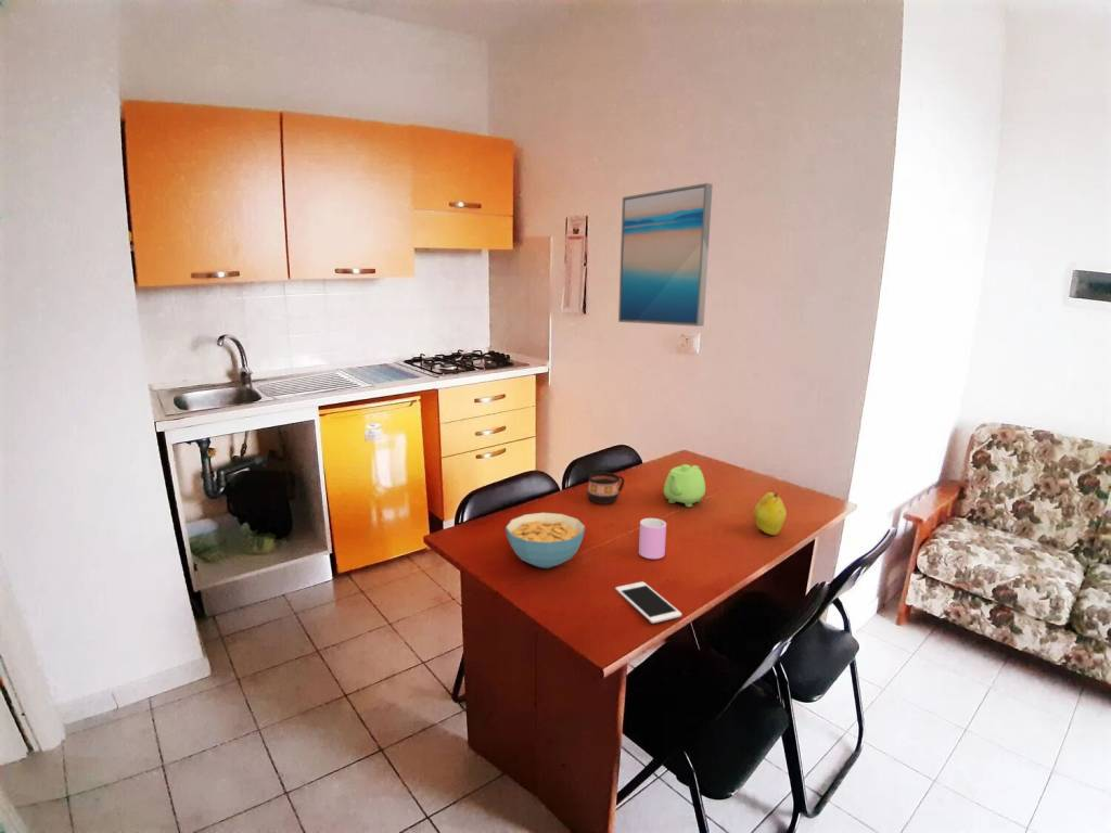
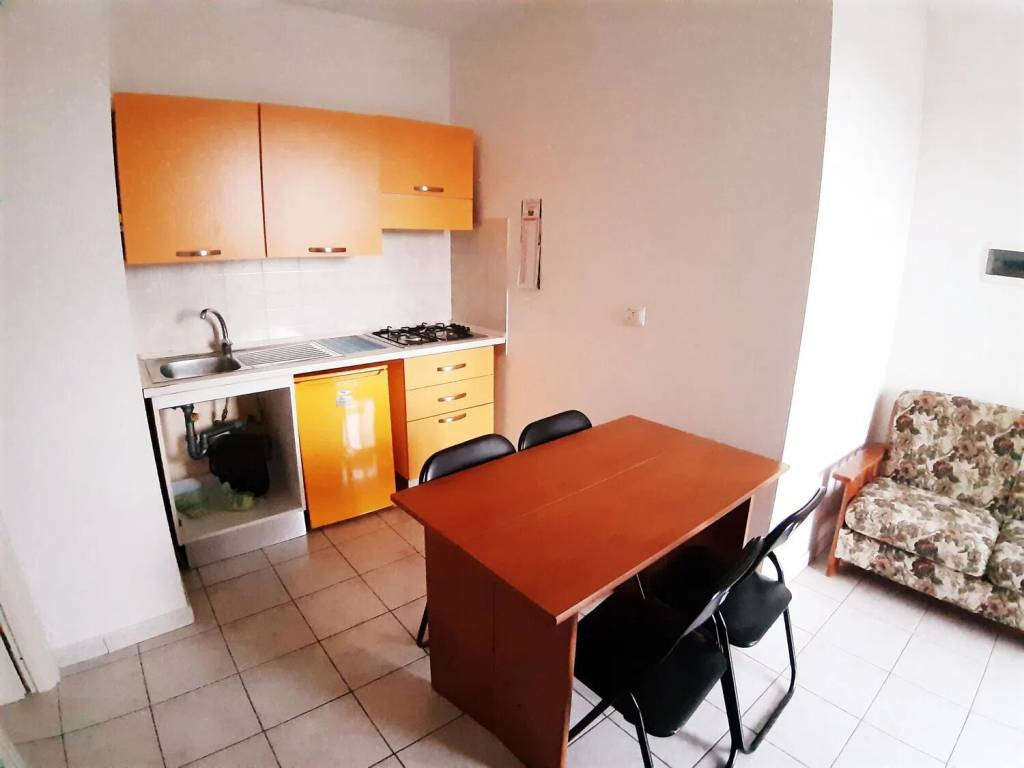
- wall art [617,182,714,328]
- cup [587,472,625,504]
- cell phone [614,580,682,624]
- cup [638,517,667,560]
- fruit [753,491,788,536]
- cereal bowl [505,512,586,569]
- teapot [663,463,706,509]
